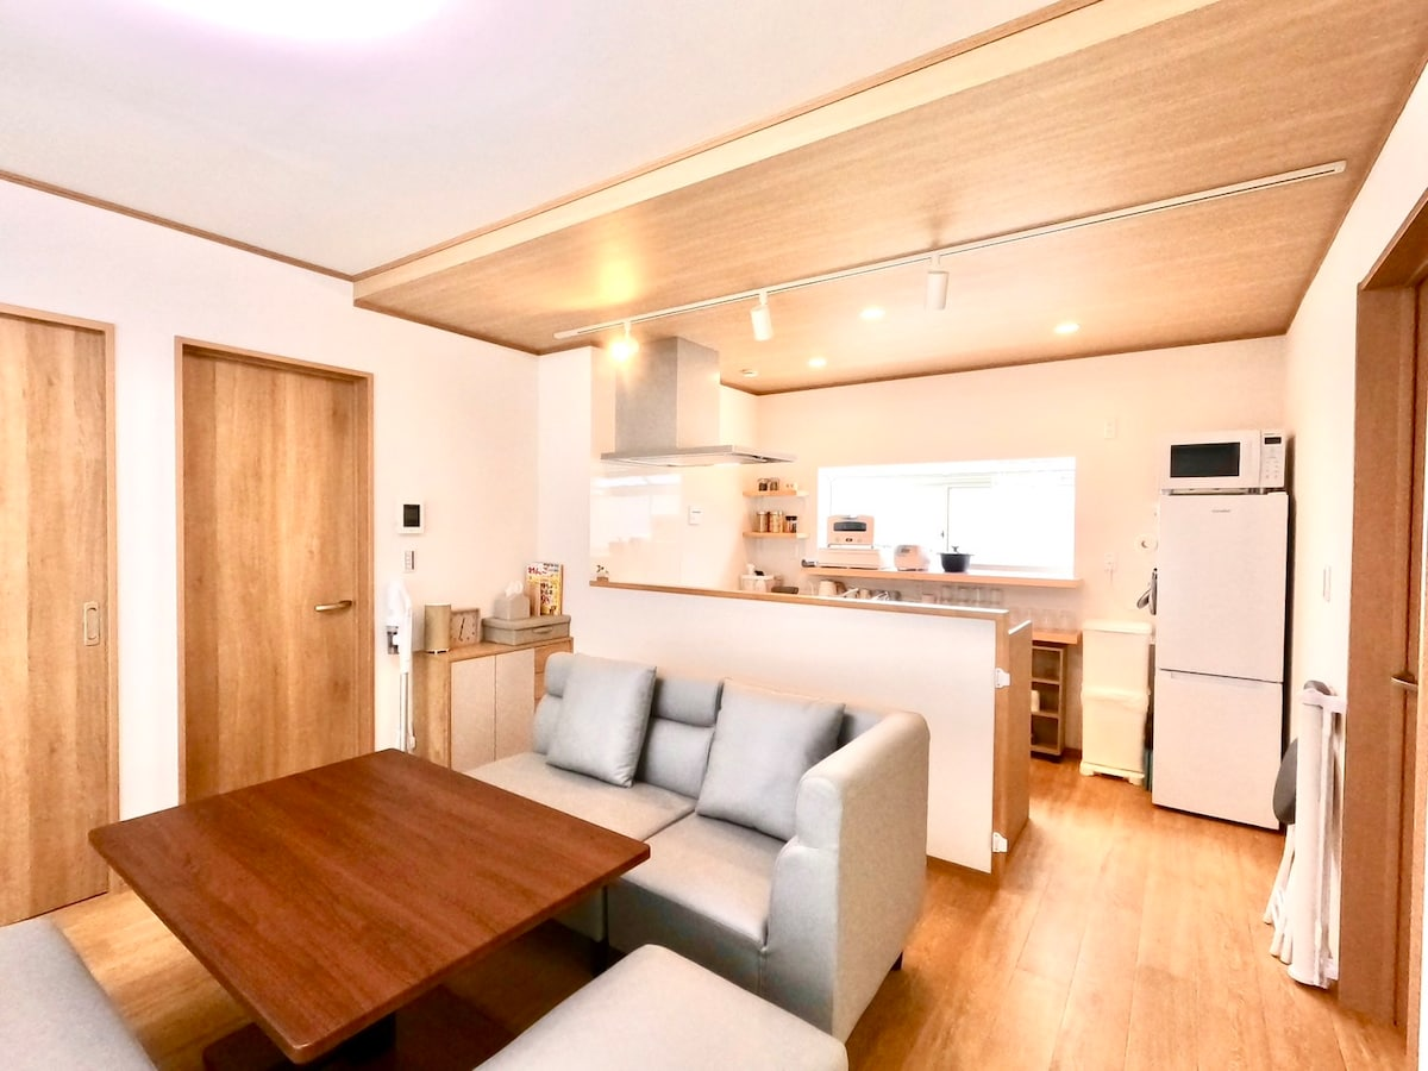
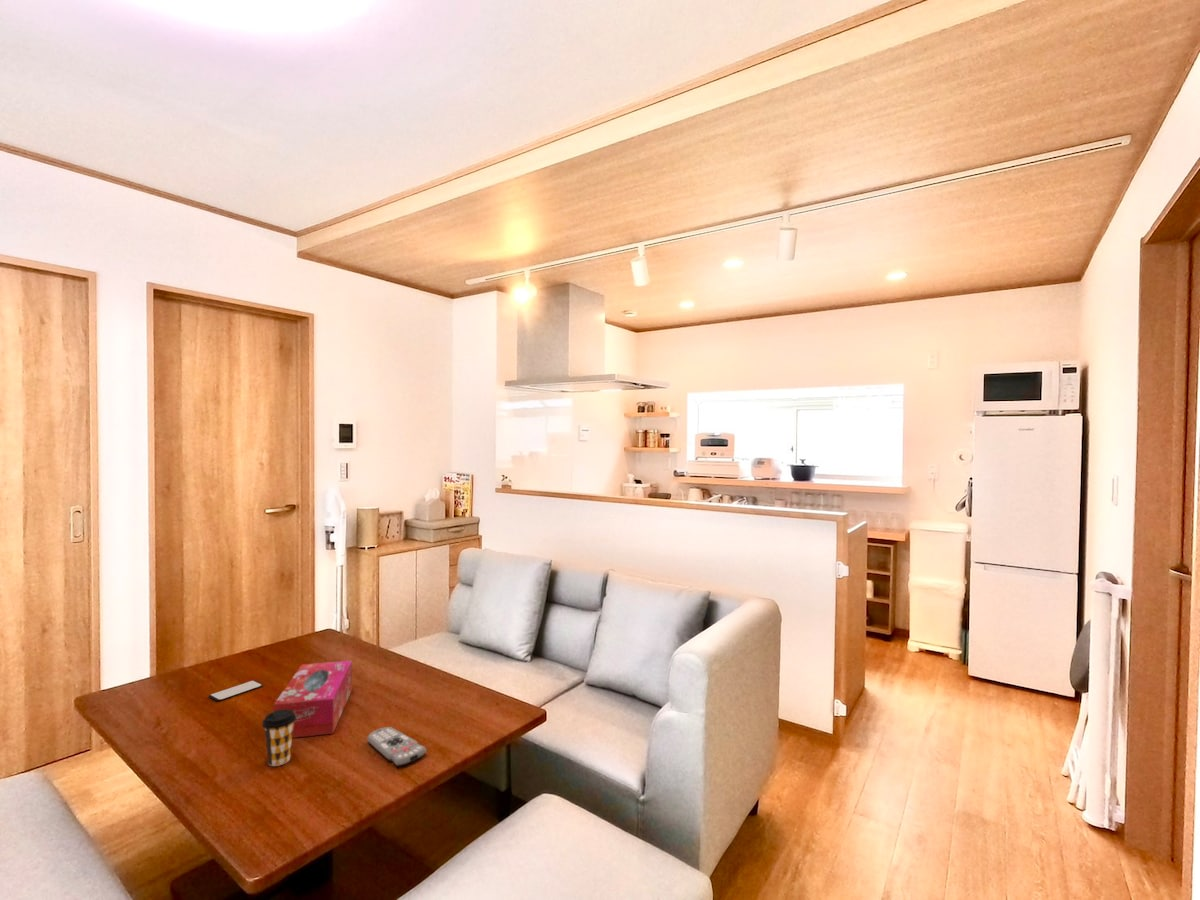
+ coffee cup [261,709,296,767]
+ smartphone [208,679,264,702]
+ remote control [366,726,427,767]
+ tissue box [273,659,353,739]
